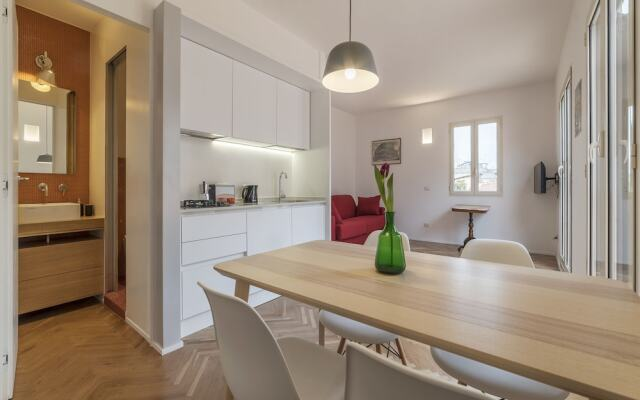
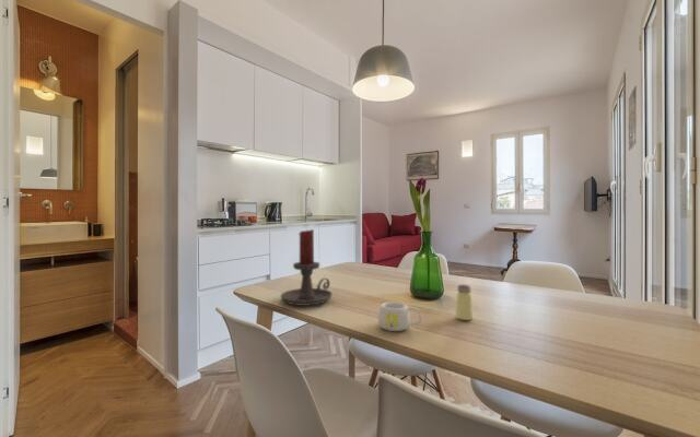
+ saltshaker [454,284,475,321]
+ candle holder [280,228,334,307]
+ mug [377,300,423,332]
